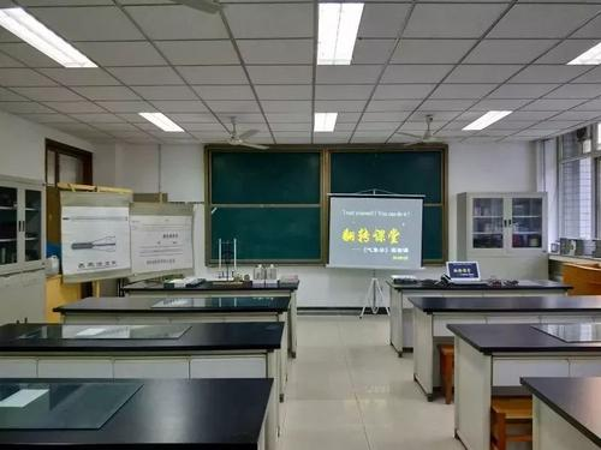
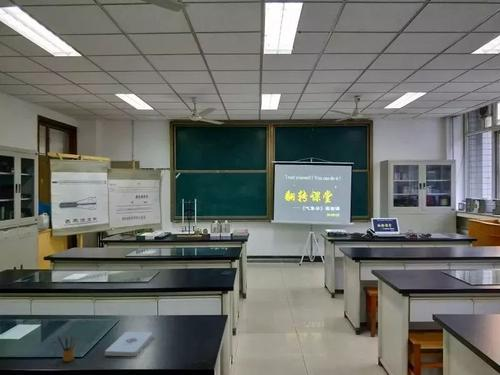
+ notepad [104,331,153,357]
+ pencil box [56,333,78,363]
